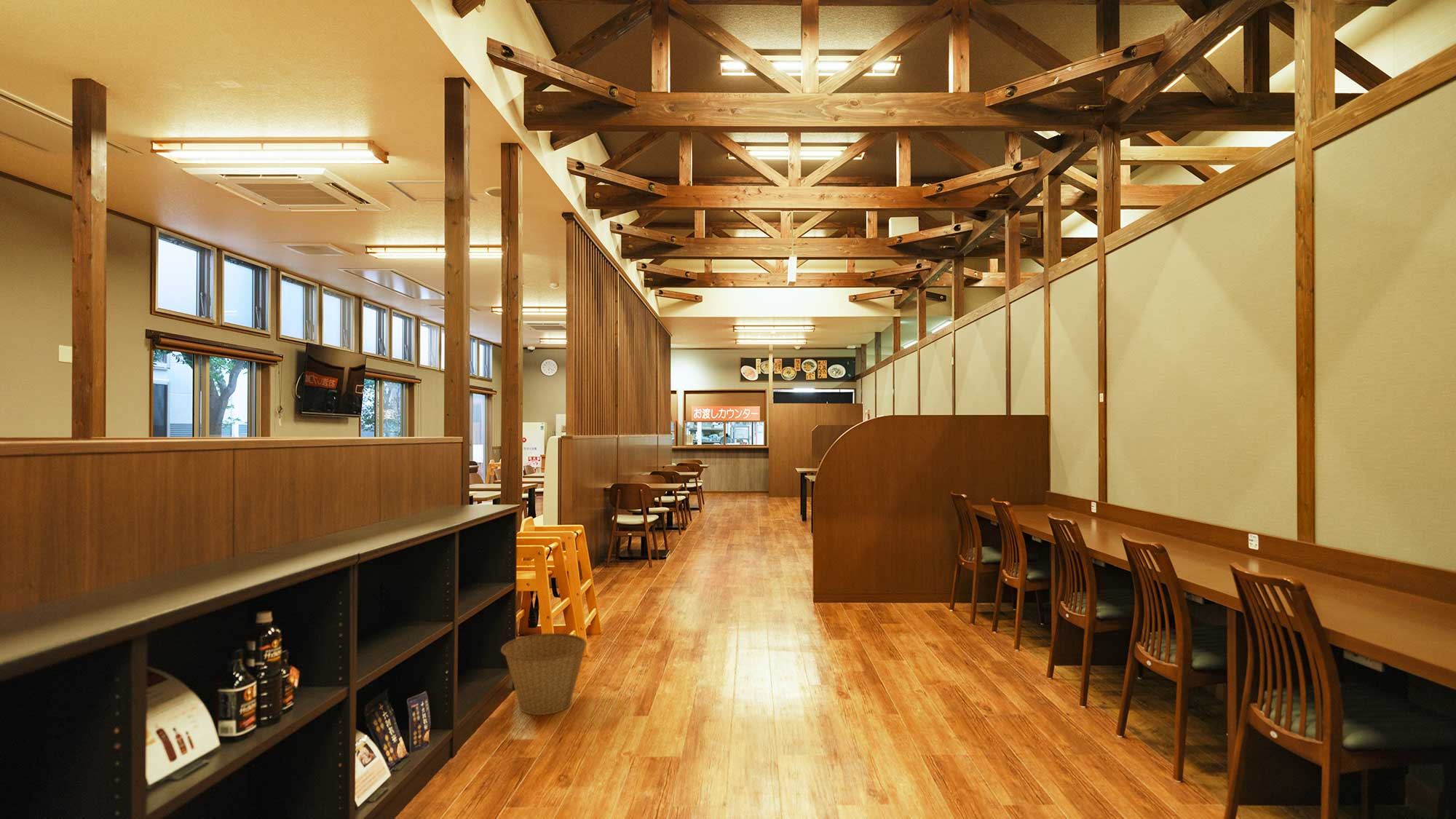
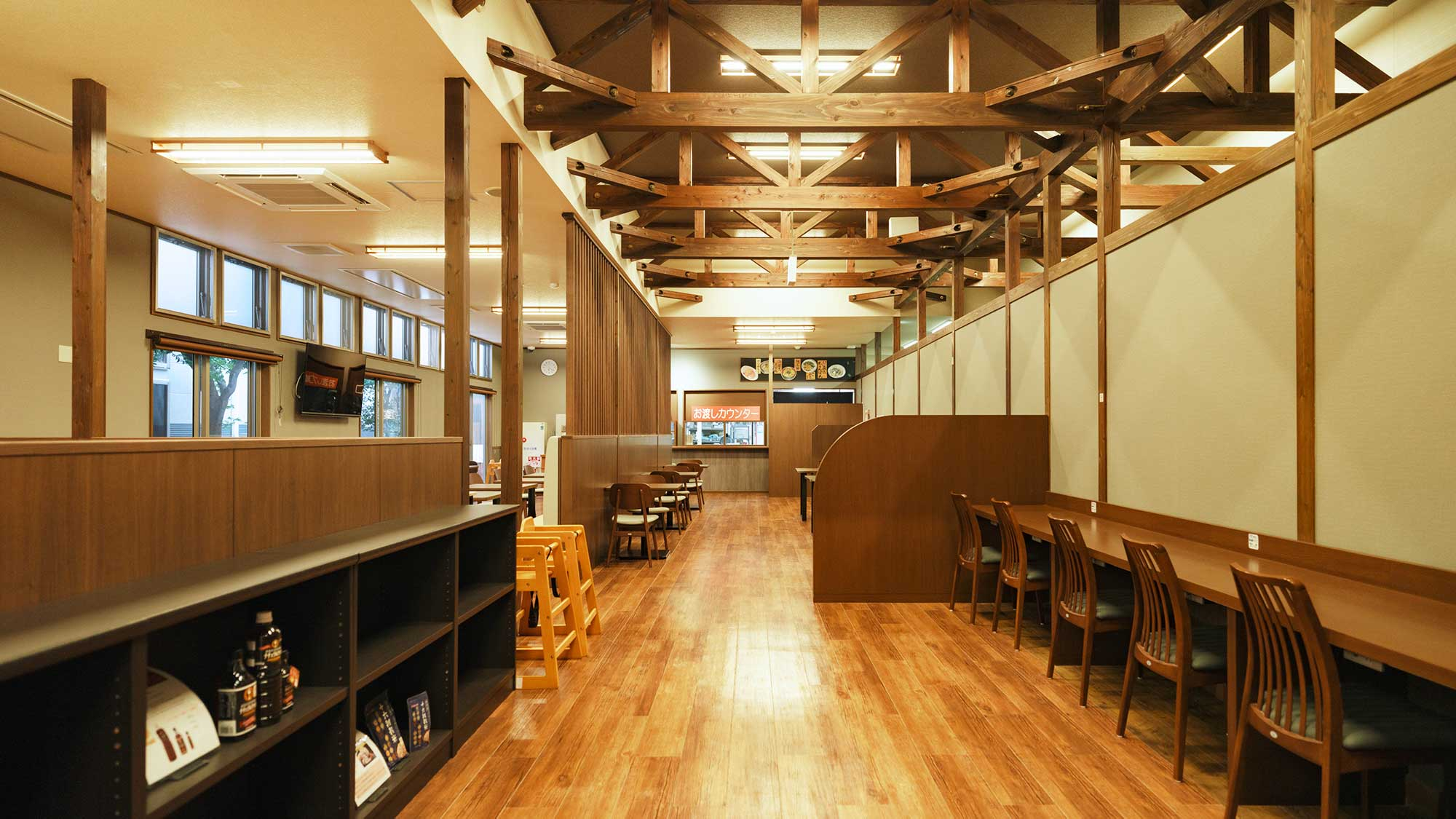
- basket [500,633,587,716]
